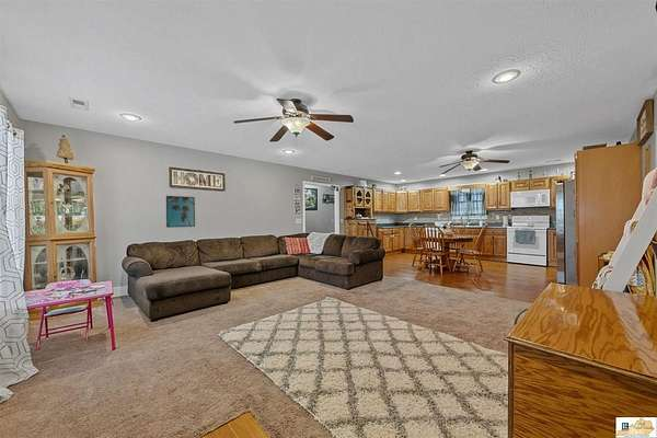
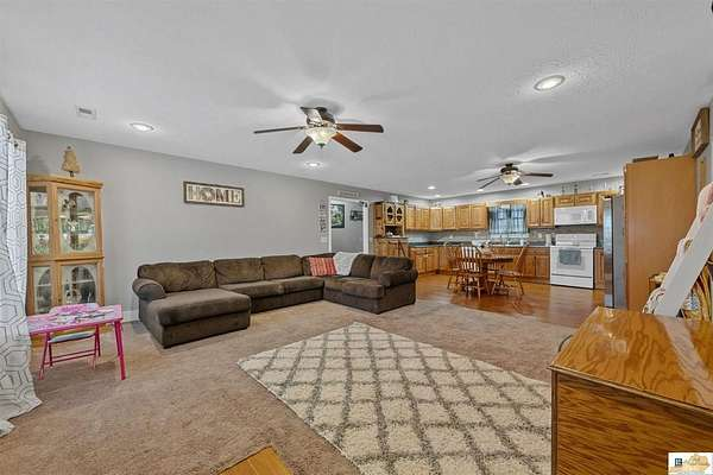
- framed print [165,195,196,229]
